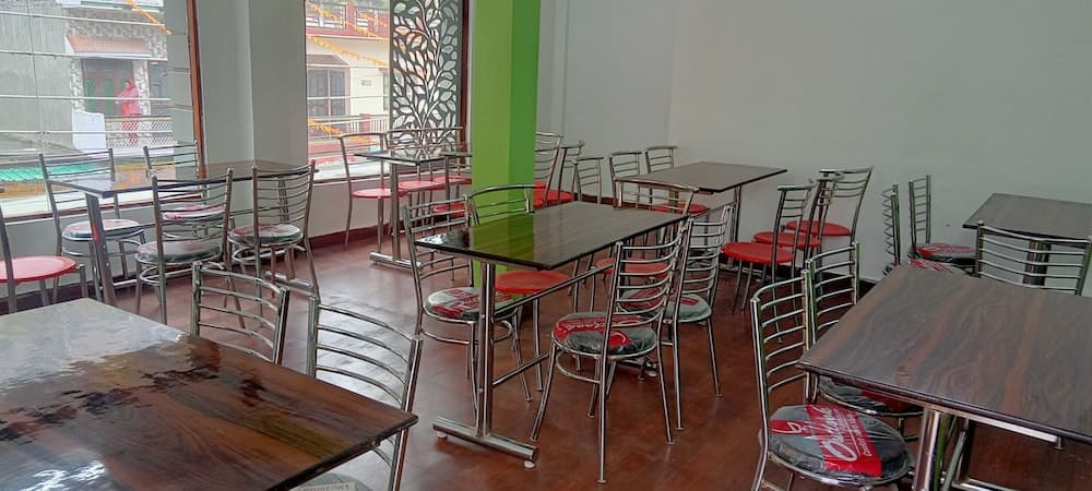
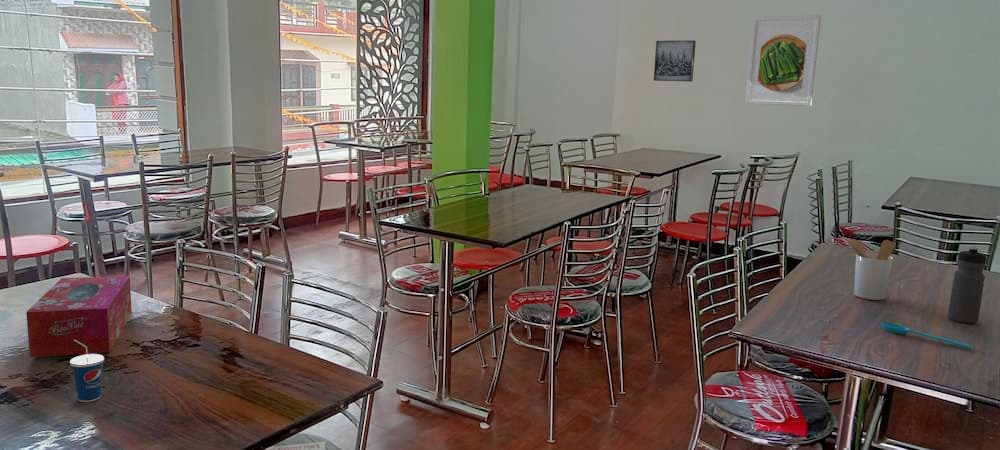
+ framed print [744,14,822,107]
+ water bottle [947,246,987,324]
+ wall art [653,39,697,83]
+ cup [69,339,105,403]
+ spoon [880,321,972,349]
+ tissue box [25,275,133,358]
+ utensil holder [844,237,896,301]
